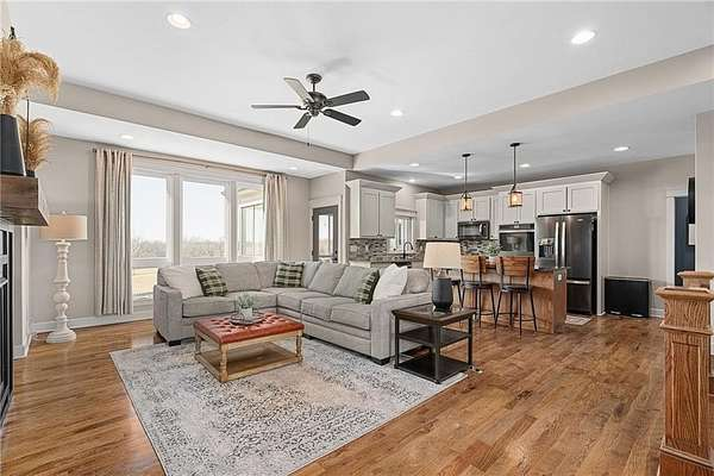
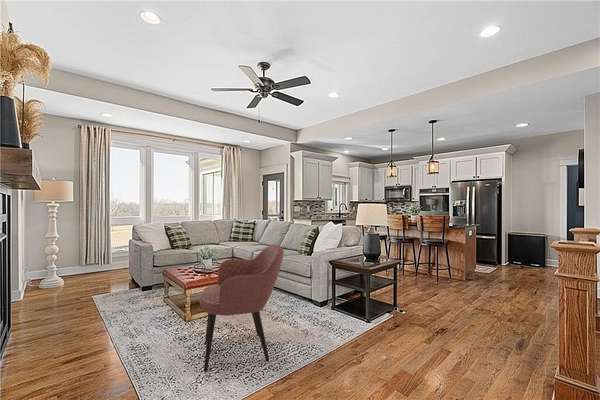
+ armchair [198,244,285,372]
